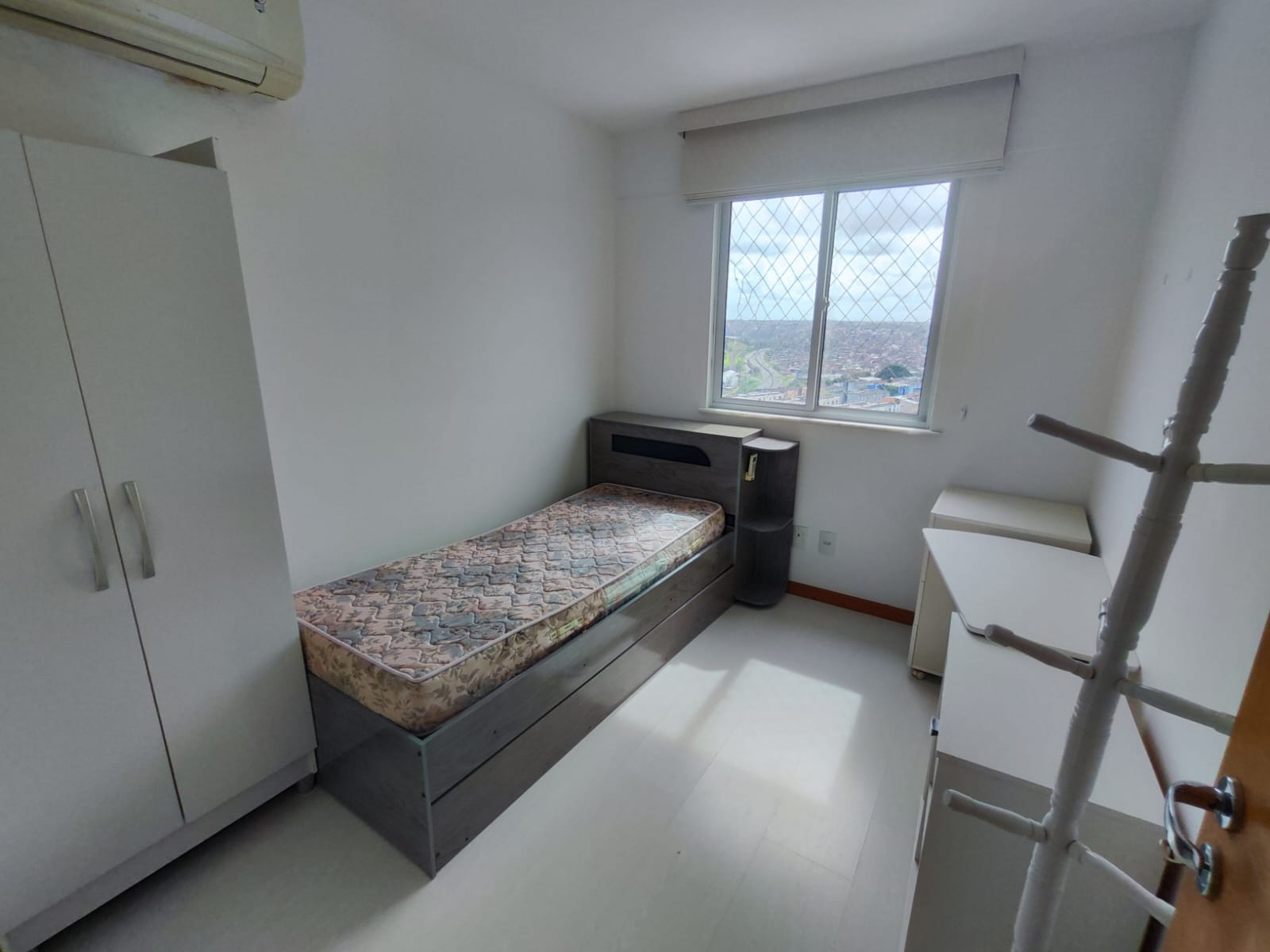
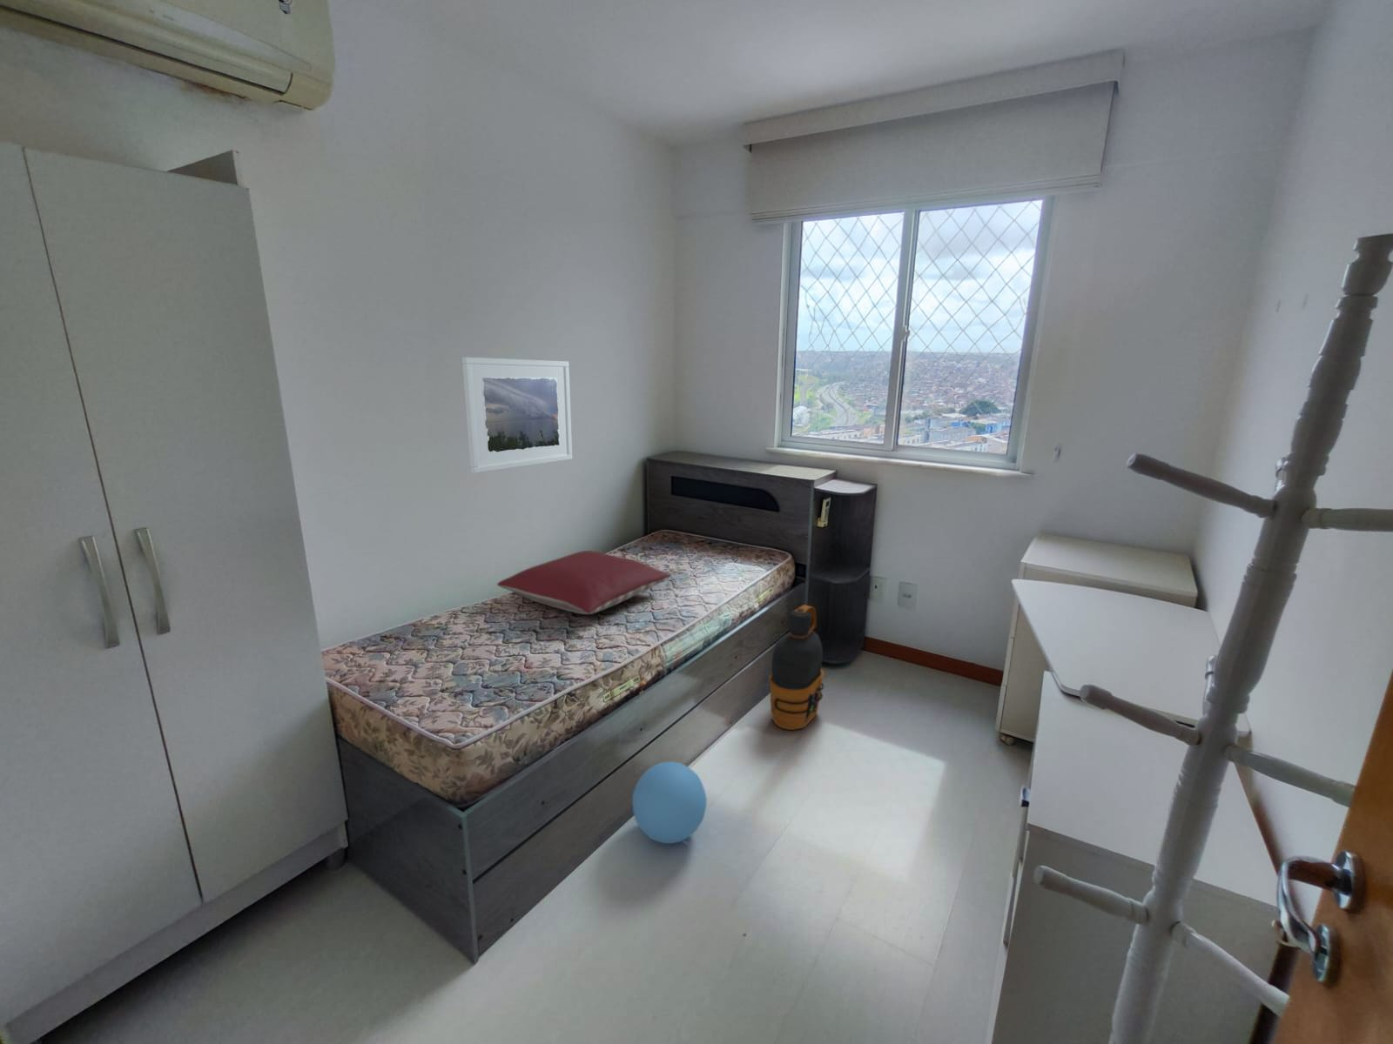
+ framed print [462,355,573,474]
+ pillow [496,549,671,615]
+ ball [631,760,707,844]
+ water bottle [768,604,825,730]
